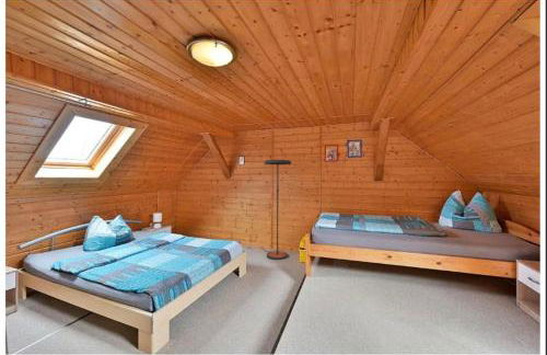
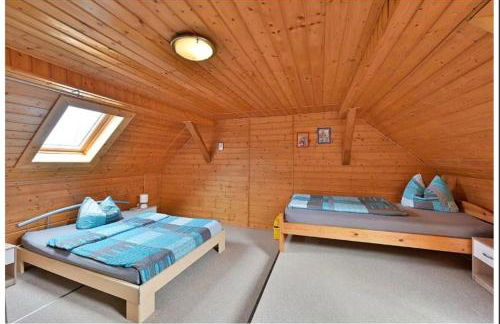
- floor lamp [244,159,293,261]
